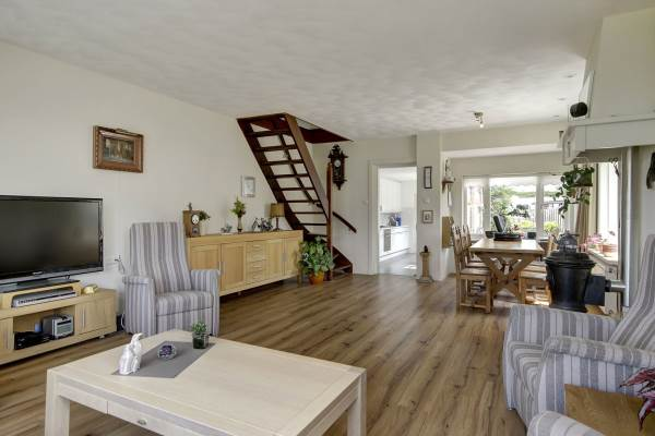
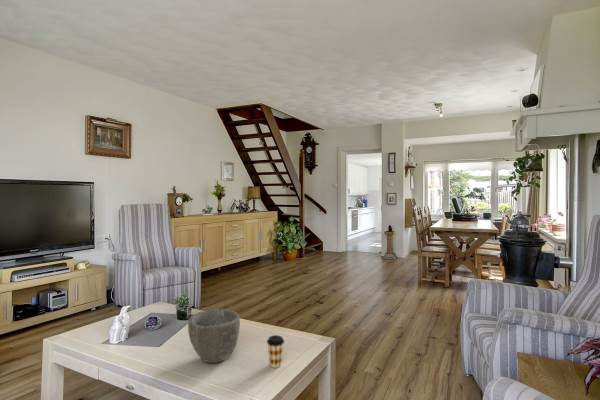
+ coffee cup [266,334,285,369]
+ bowl [187,308,241,364]
